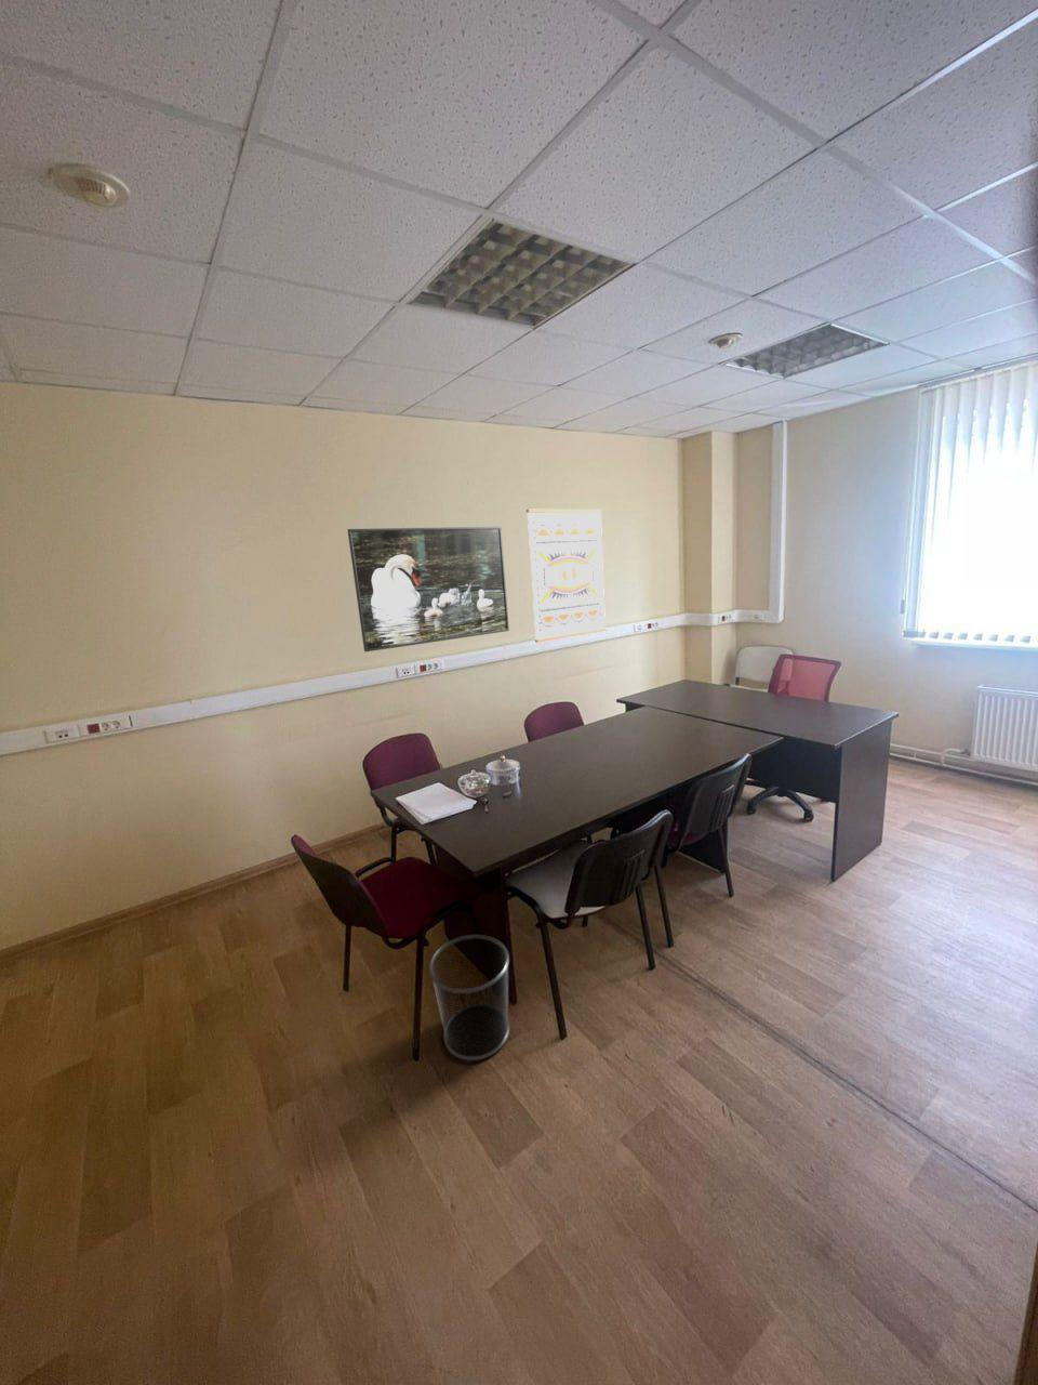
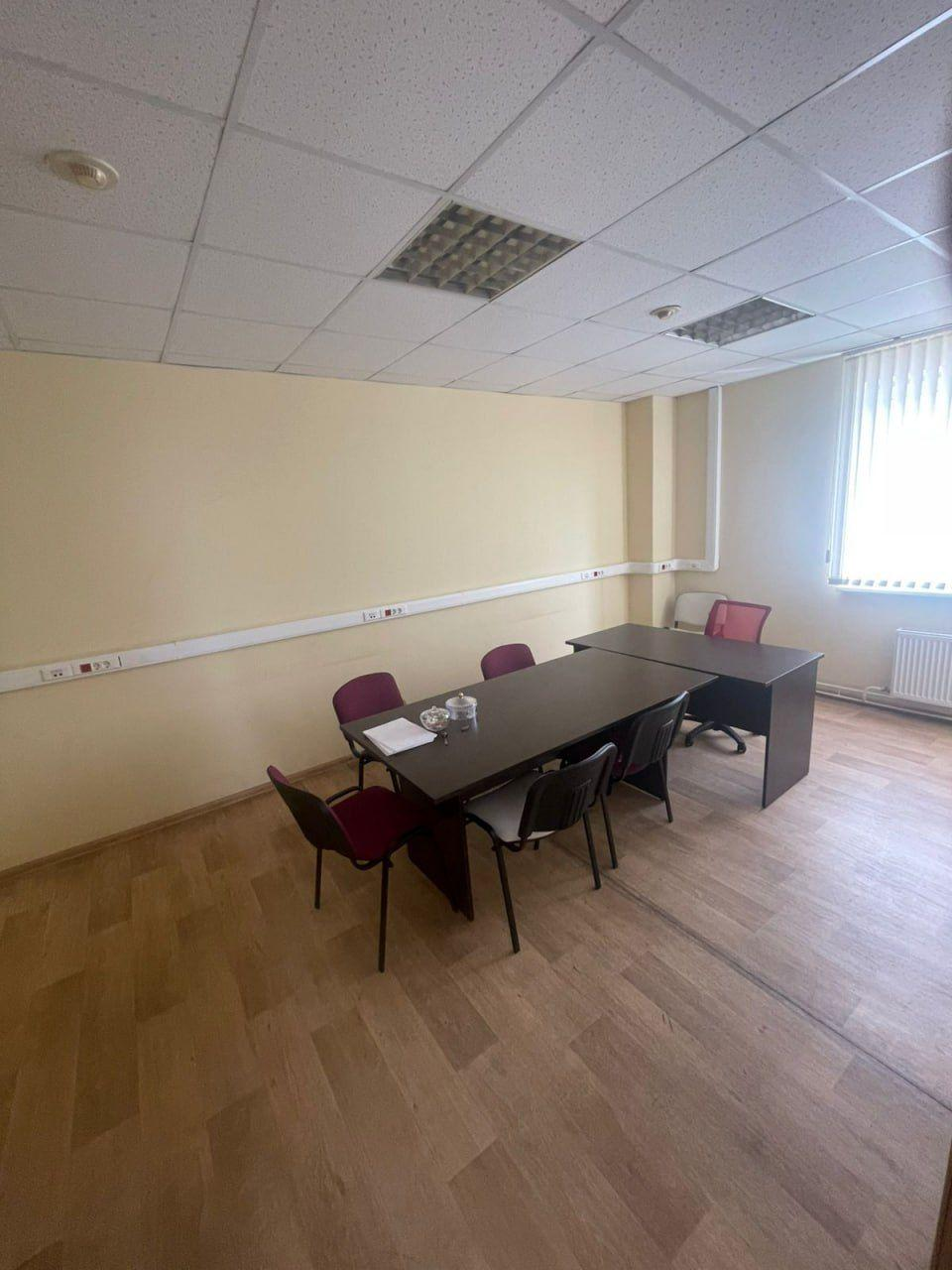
- waste bin [429,934,510,1061]
- wall art [526,508,607,643]
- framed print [347,526,510,652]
